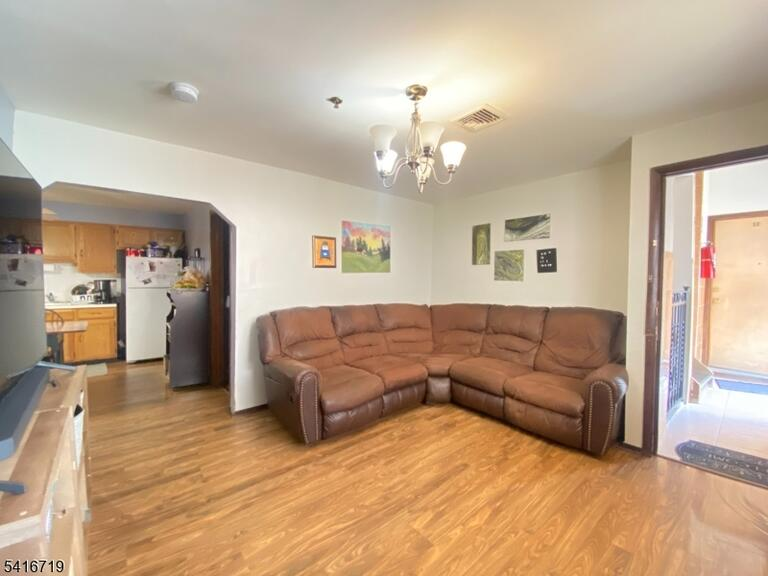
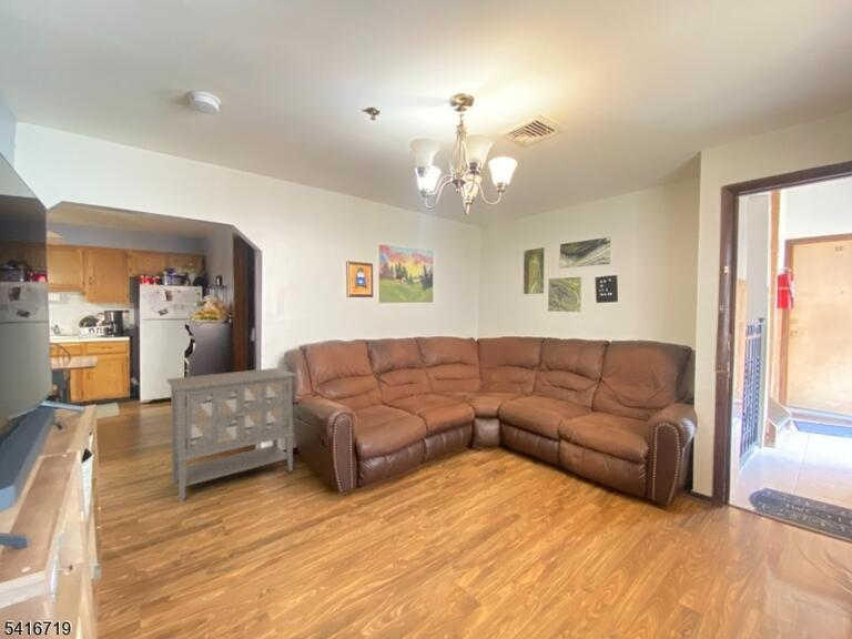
+ cabinet [165,367,297,504]
